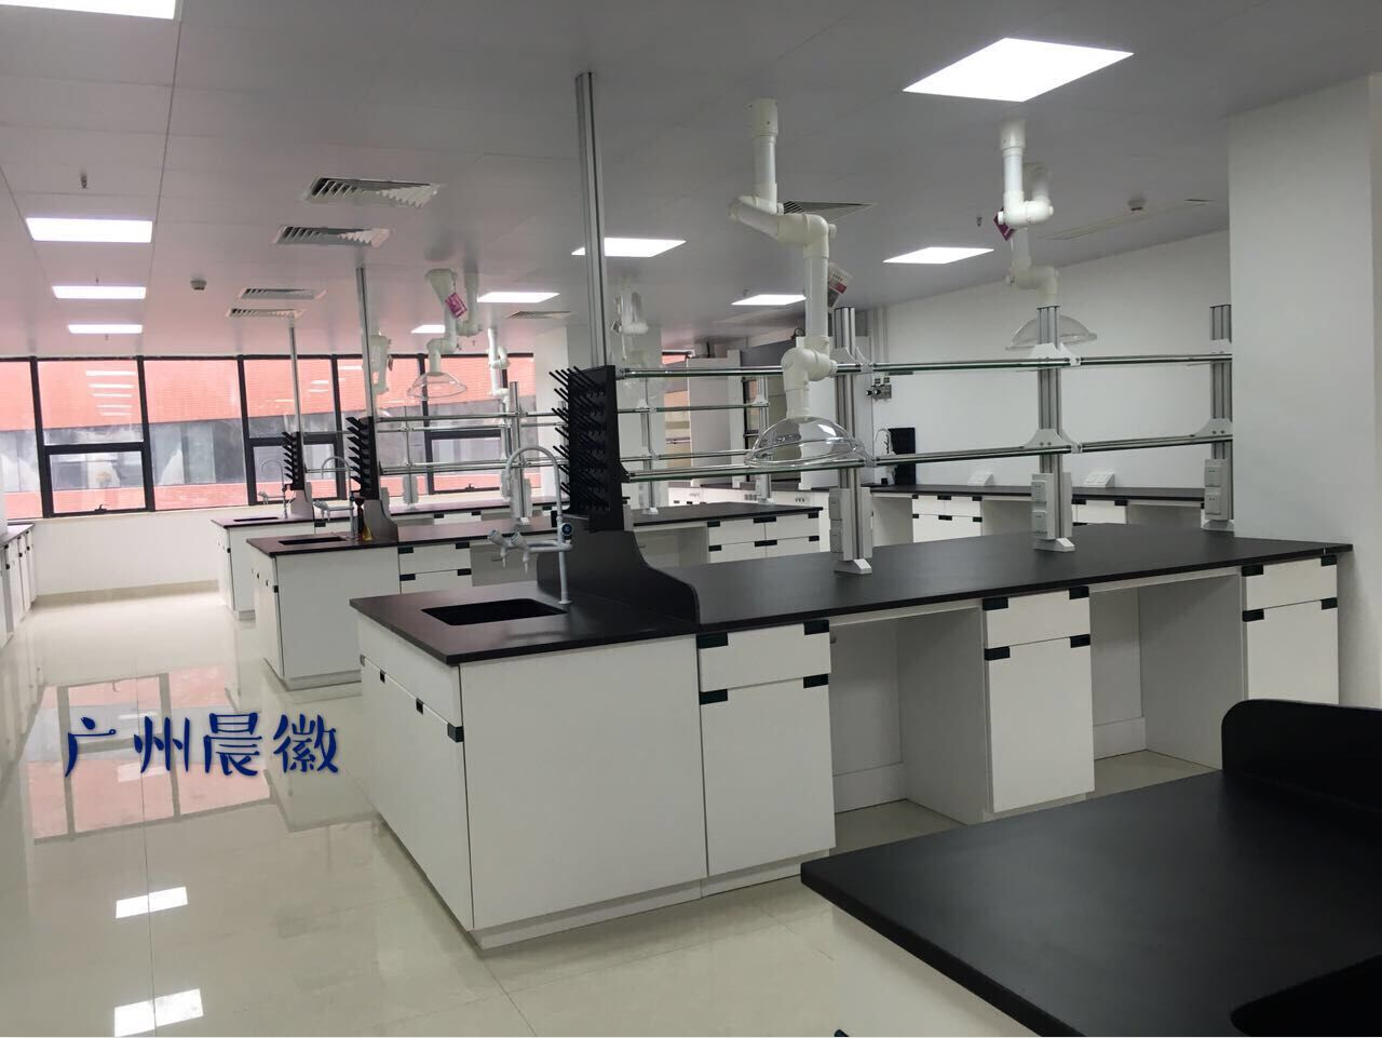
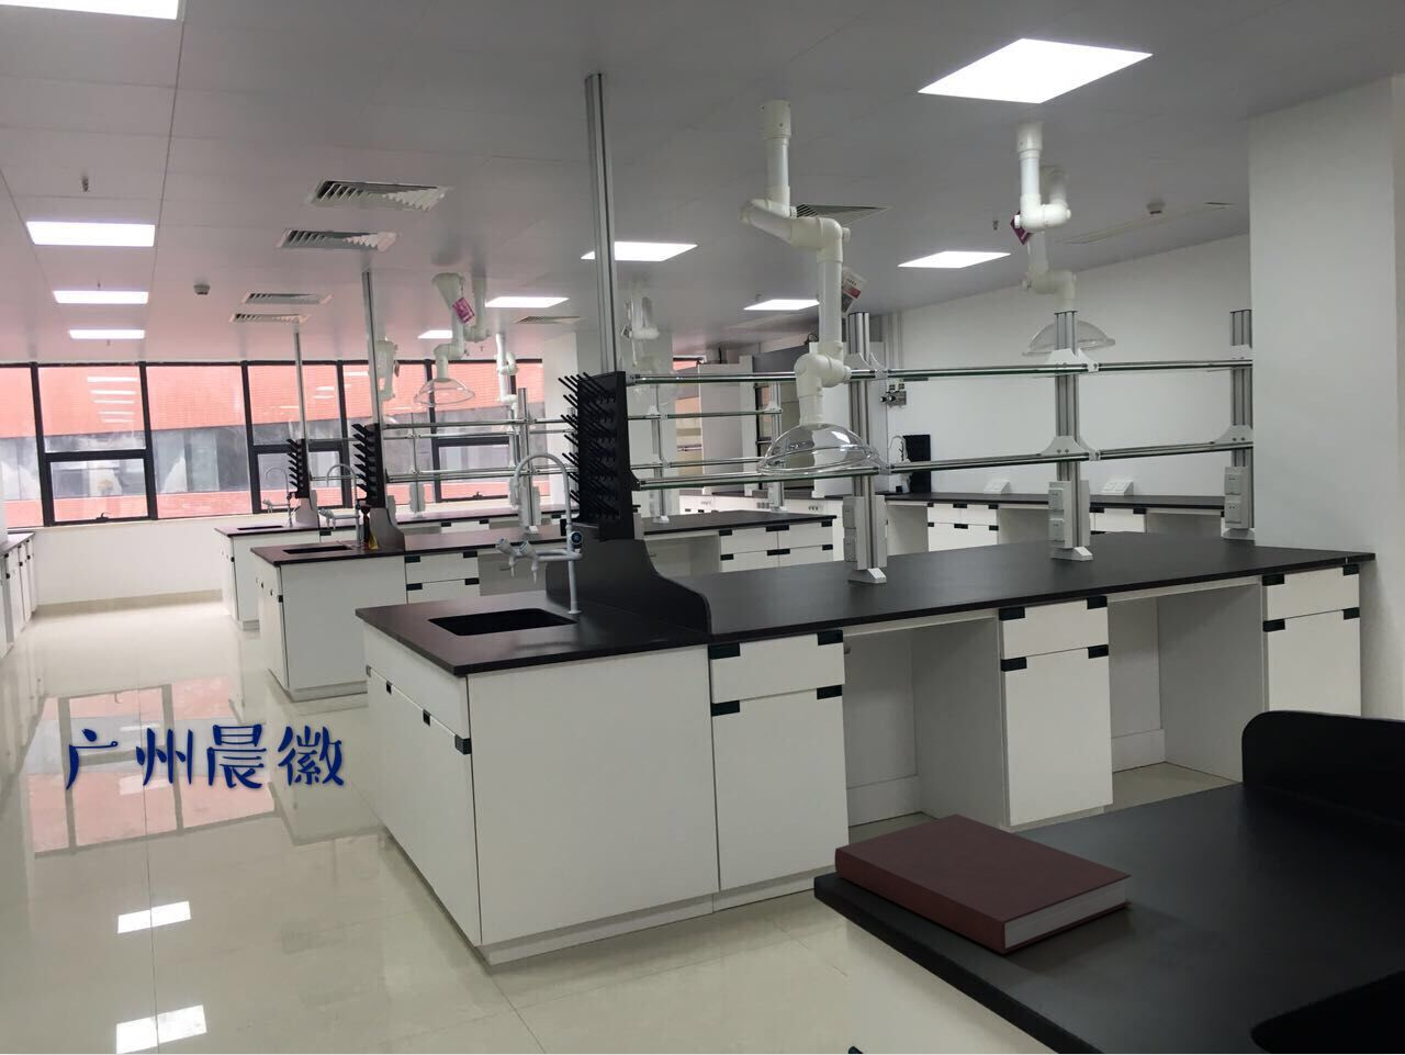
+ notebook [833,812,1132,955]
